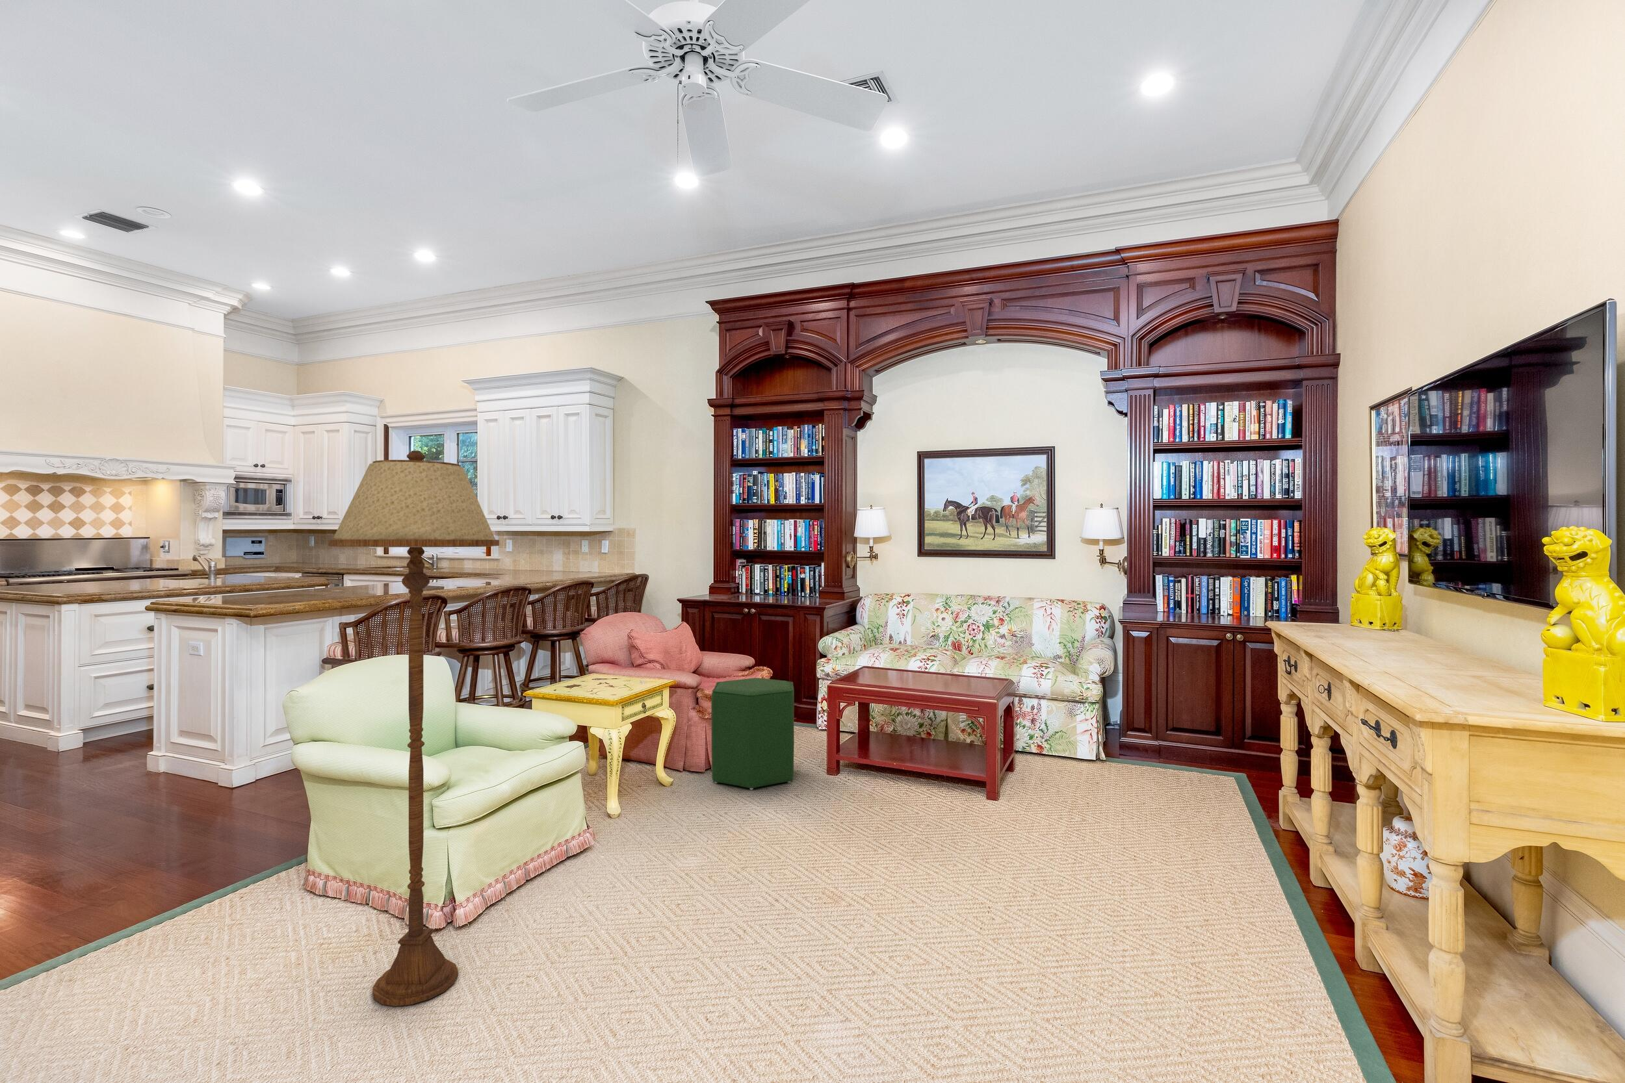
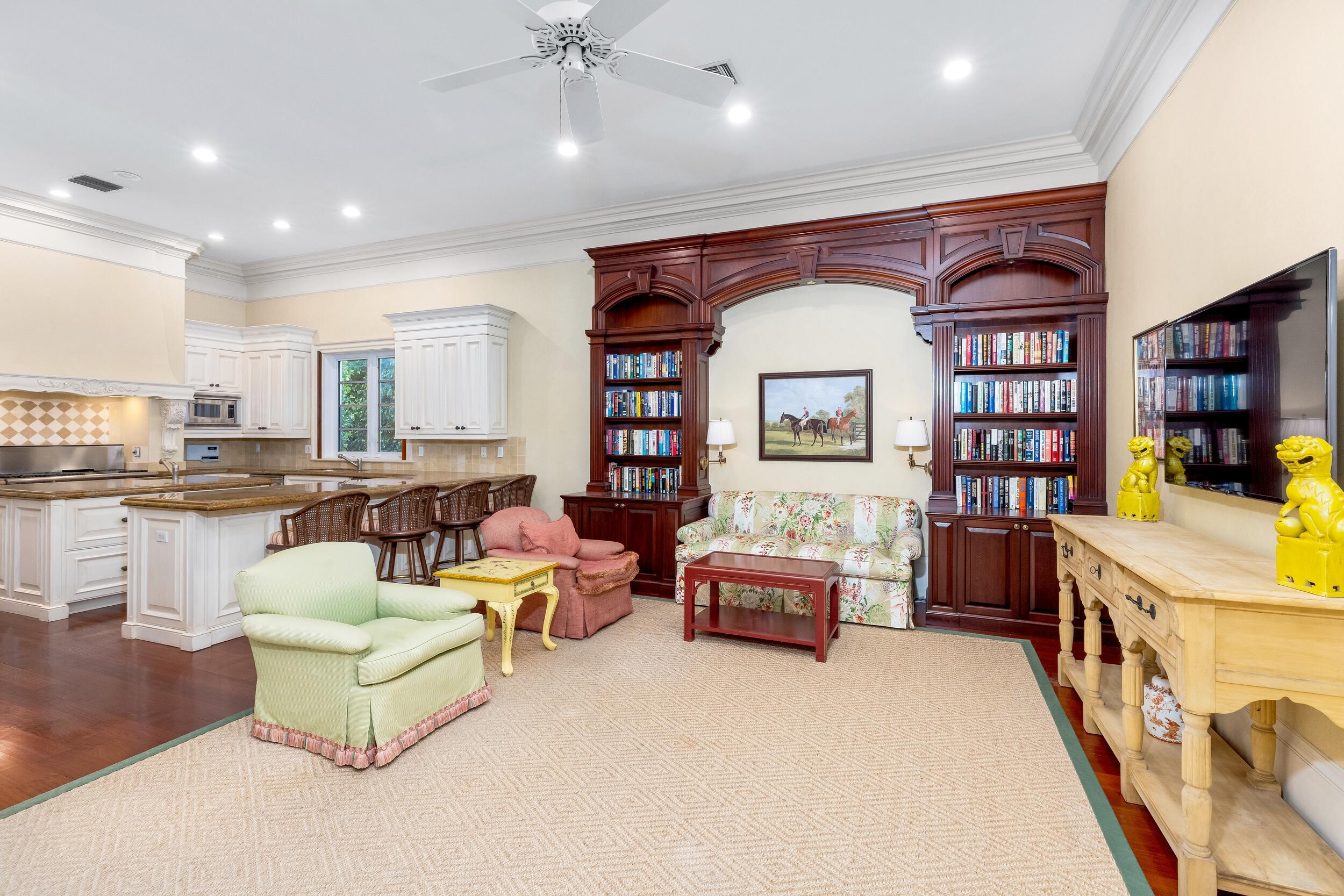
- floor lamp [328,450,499,1007]
- ottoman [711,677,794,790]
